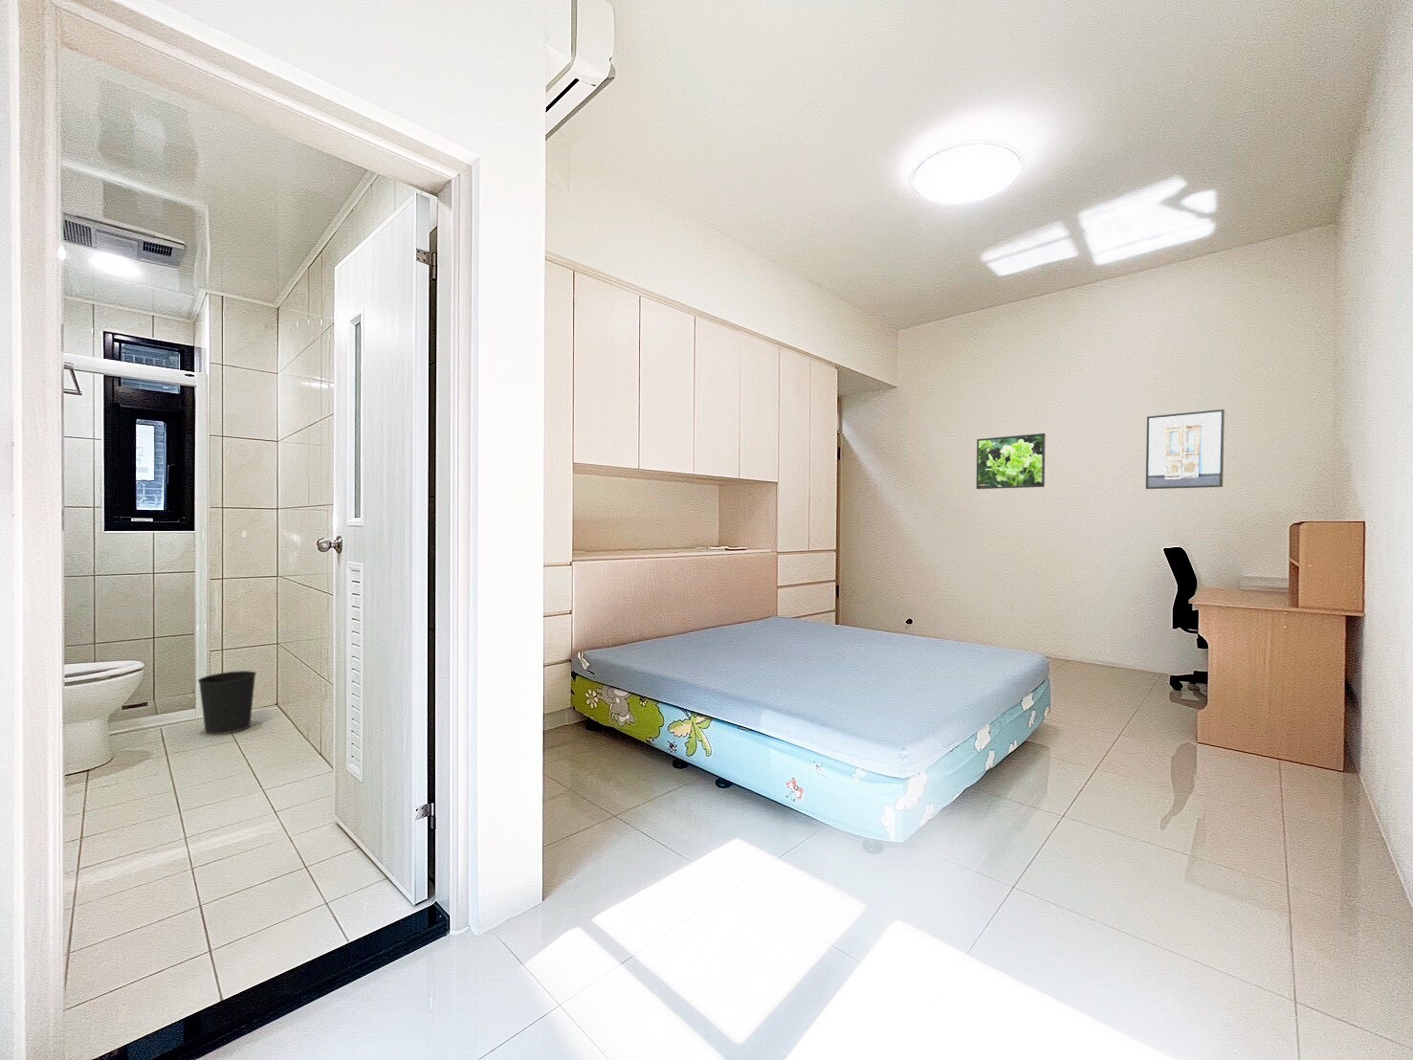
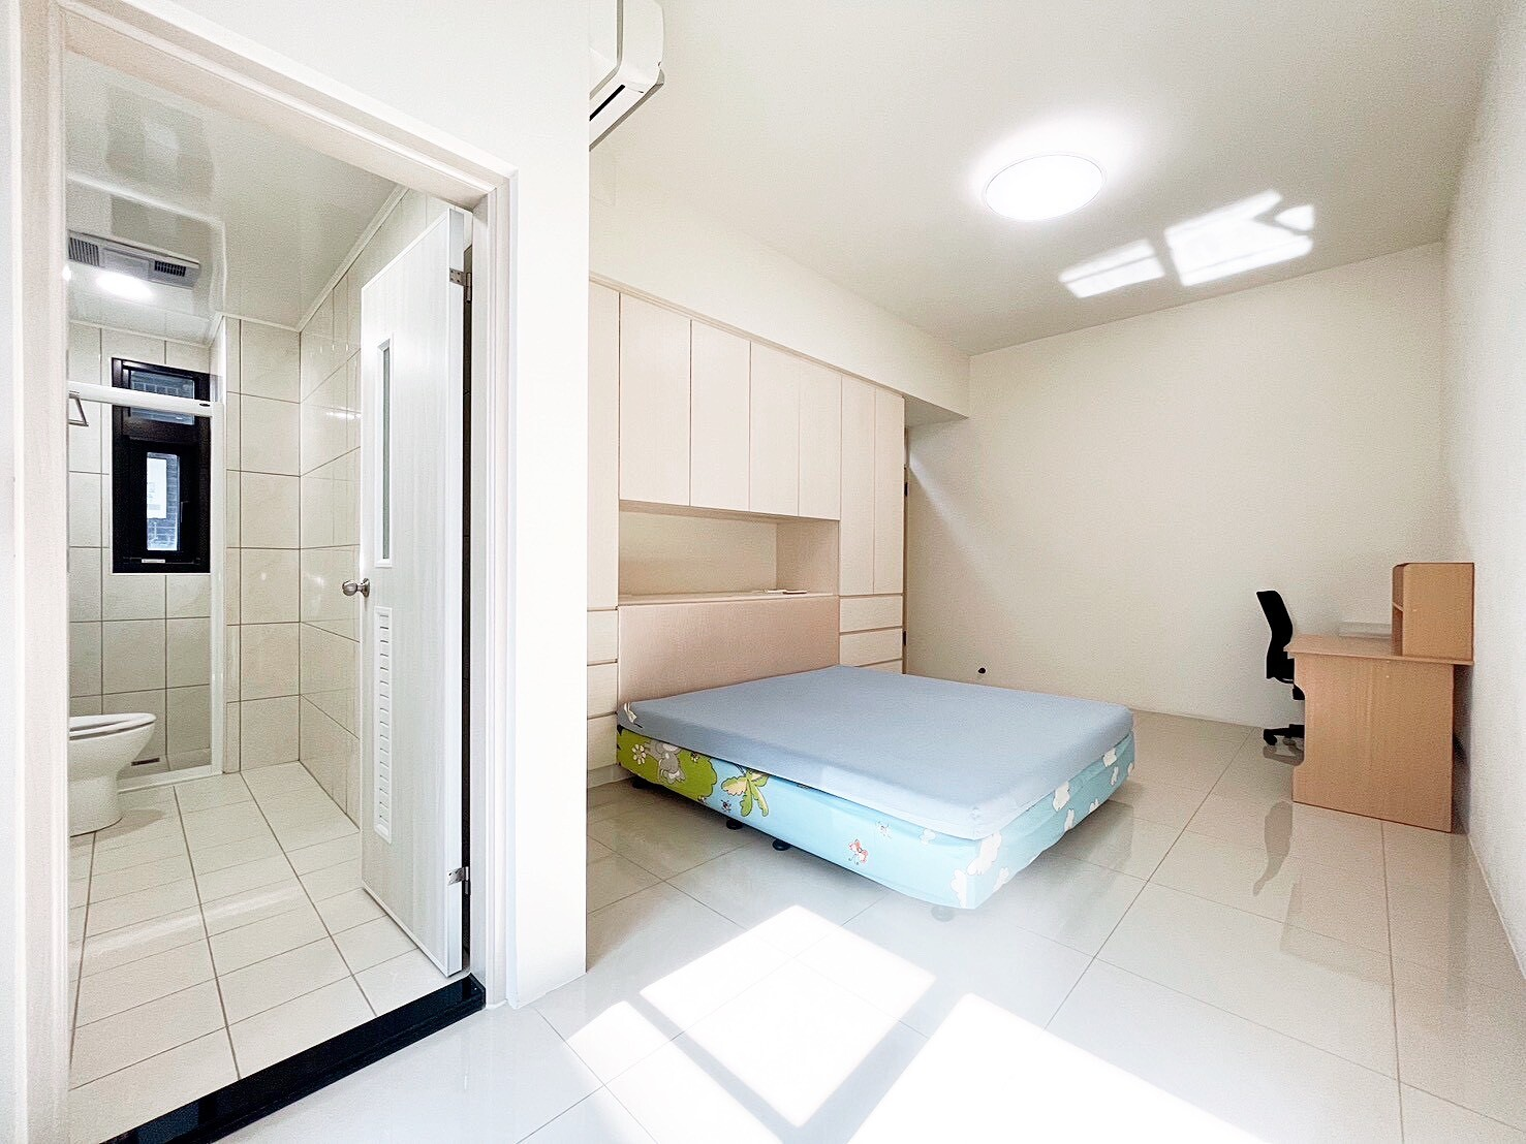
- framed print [1145,409,1226,490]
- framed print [975,432,1047,490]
- wastebasket [197,669,257,736]
